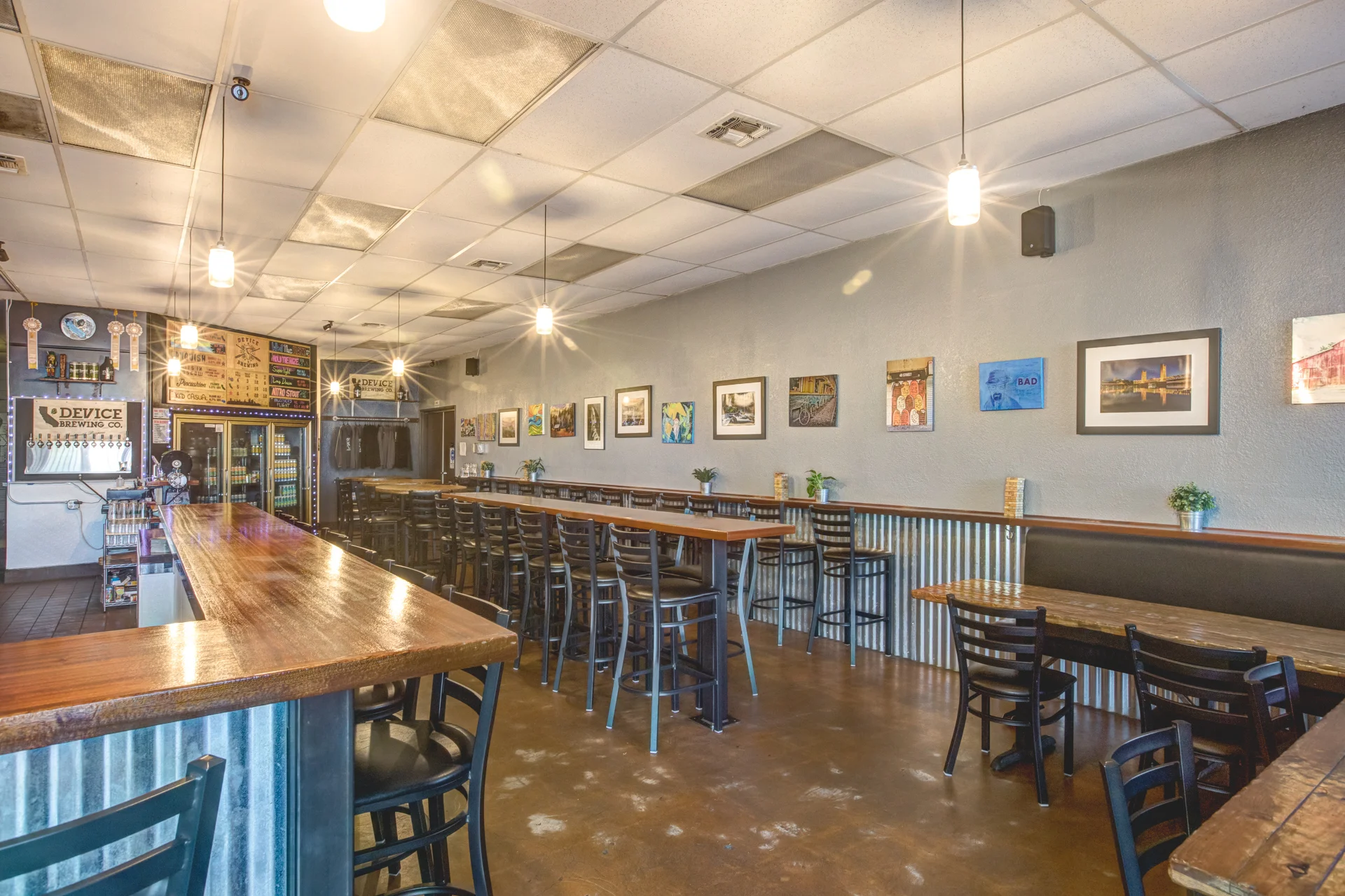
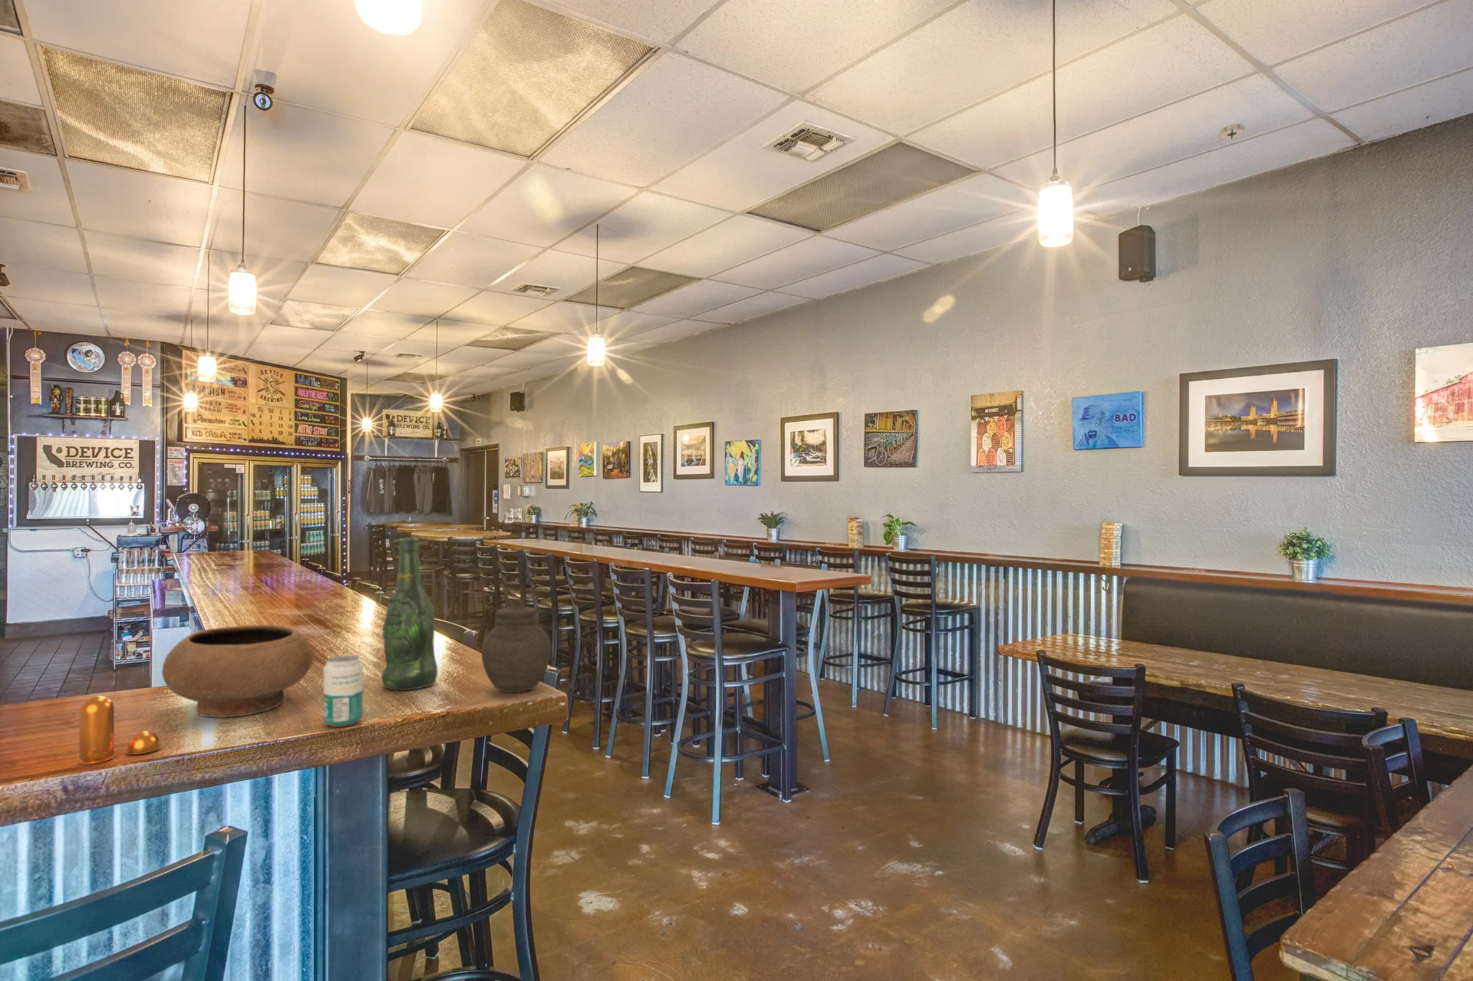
+ bowl [161,624,314,718]
+ pepper shaker [78,695,160,765]
+ smoke detector [1216,123,1247,143]
+ beverage can [323,655,364,728]
+ beer bottle [380,538,439,691]
+ jar [481,598,552,693]
